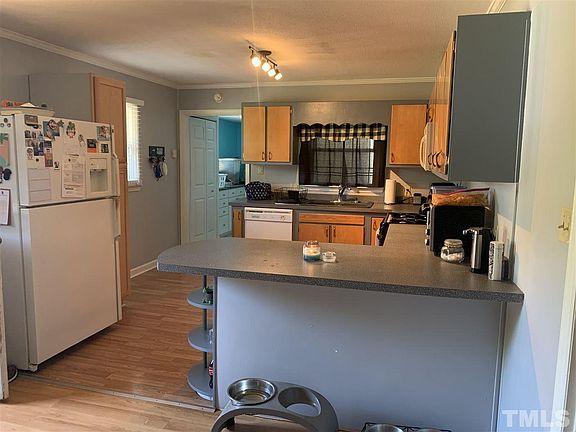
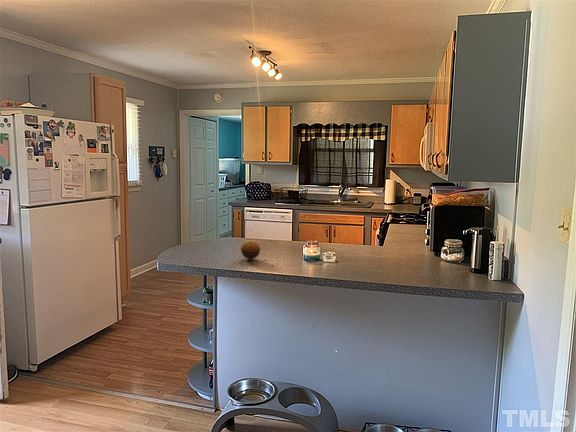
+ fruit [240,239,261,260]
